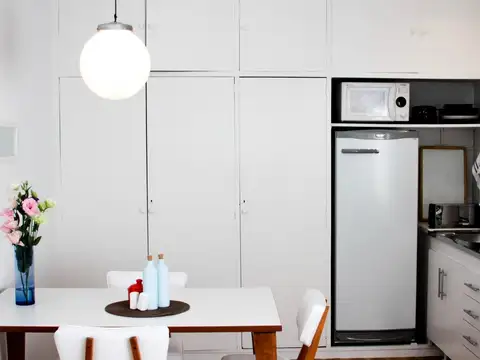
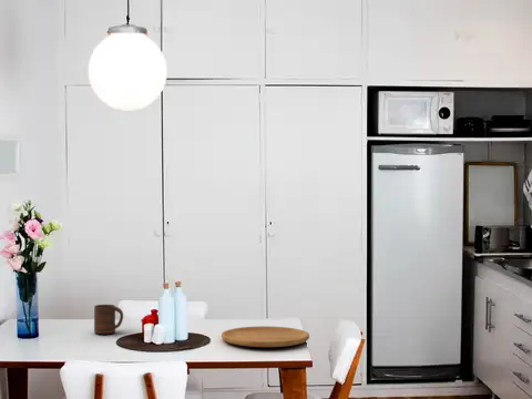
+ cutting board [221,325,310,348]
+ cup [93,304,124,335]
